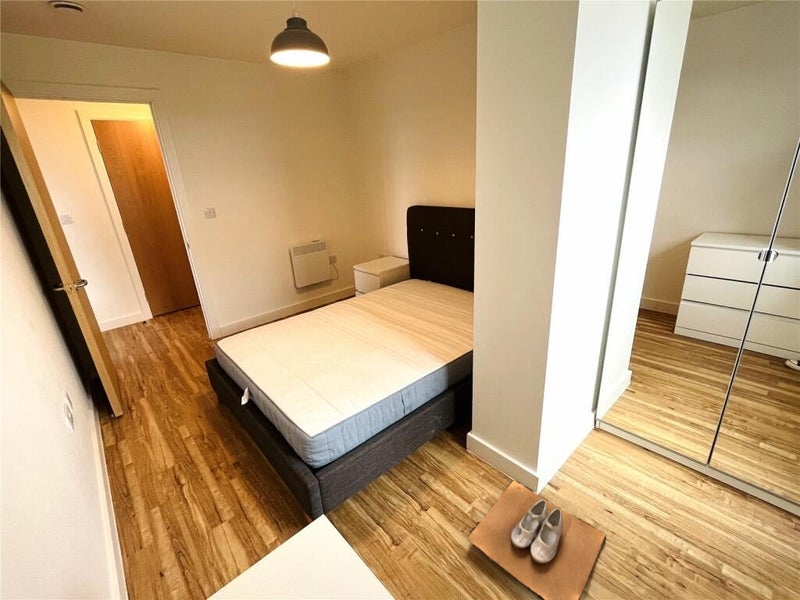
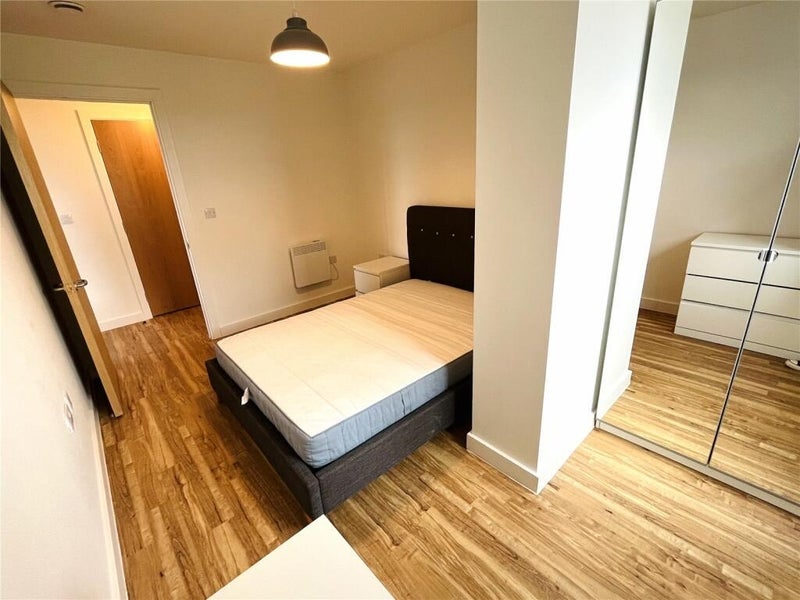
- shoe [467,479,607,600]
